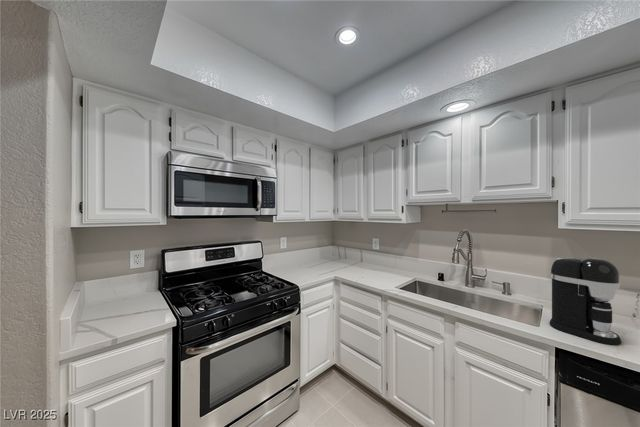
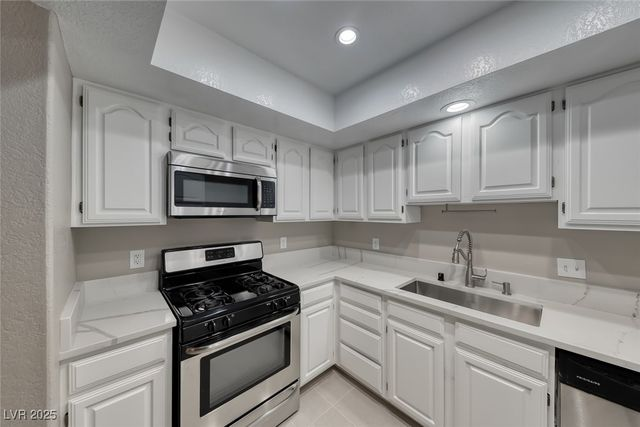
- coffee maker [548,257,622,346]
